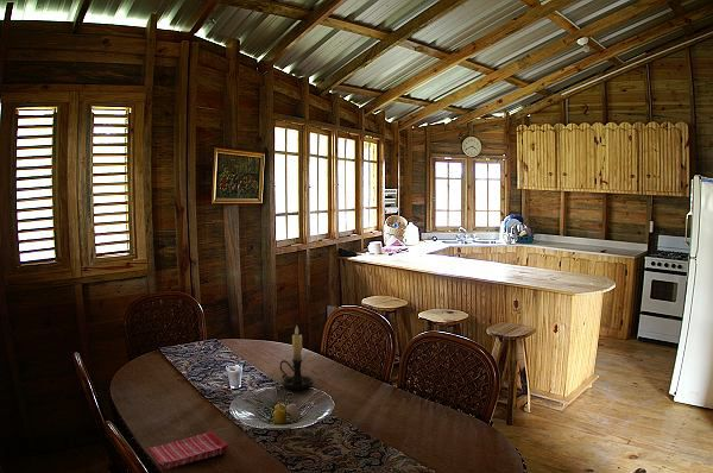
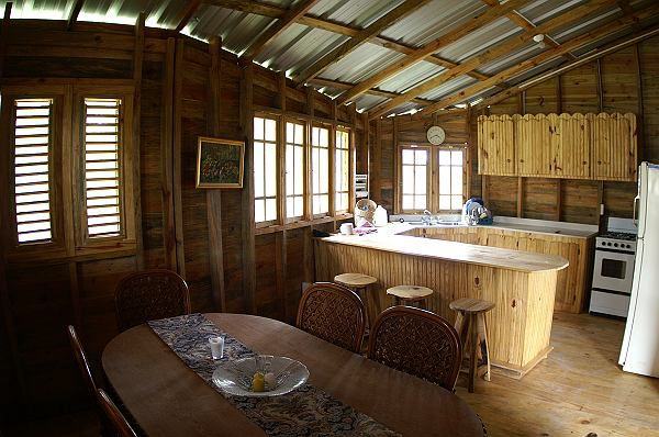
- candle holder [279,324,315,391]
- dish towel [146,430,229,472]
